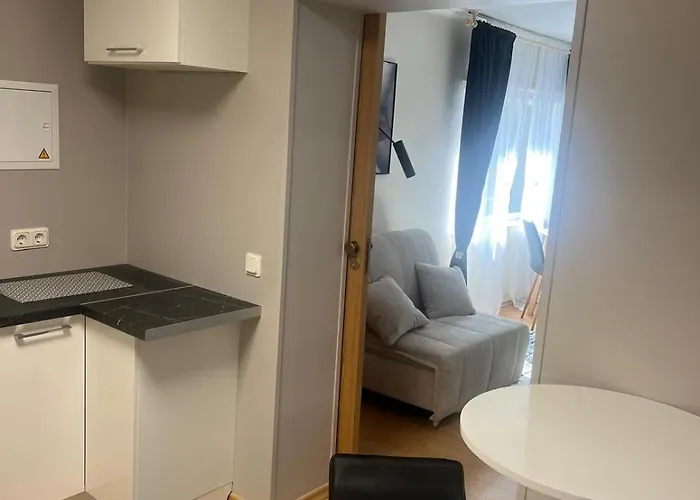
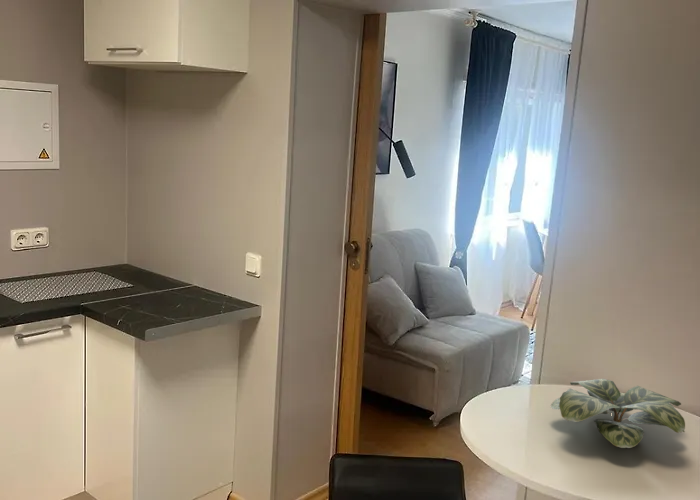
+ plant [550,378,686,449]
